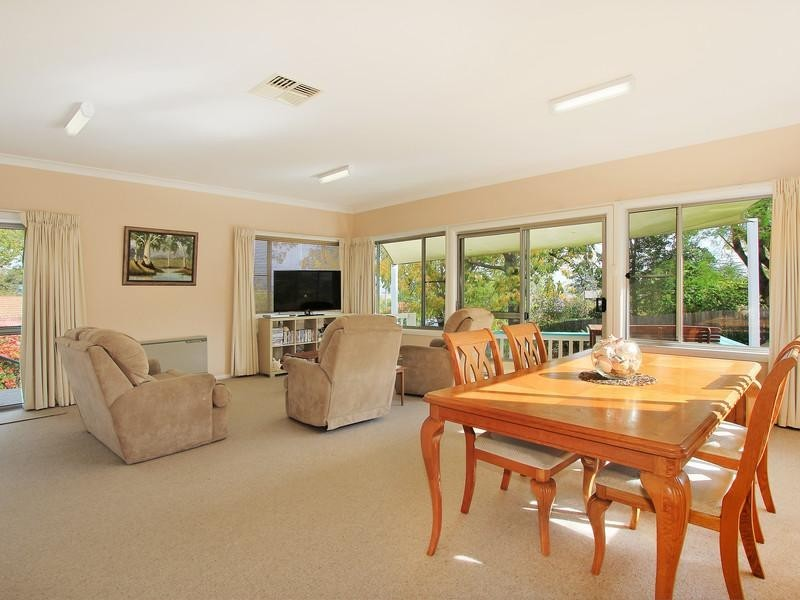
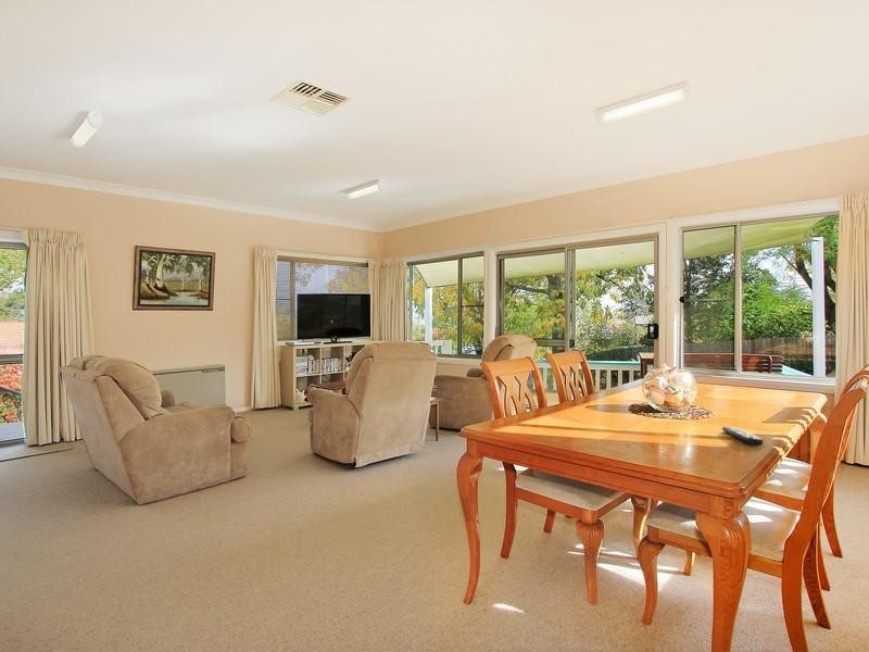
+ remote control [721,426,764,447]
